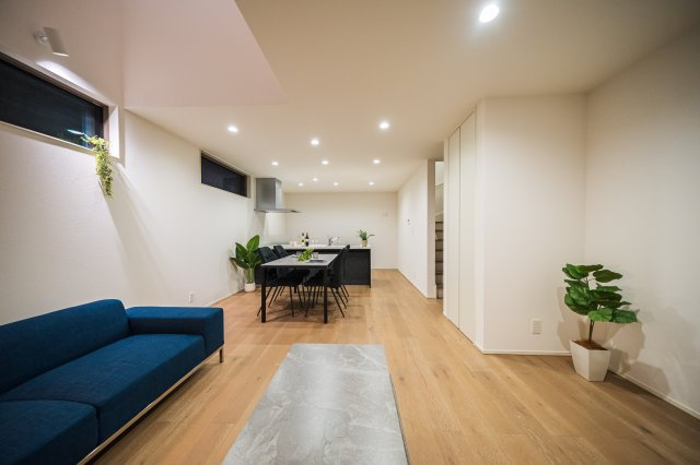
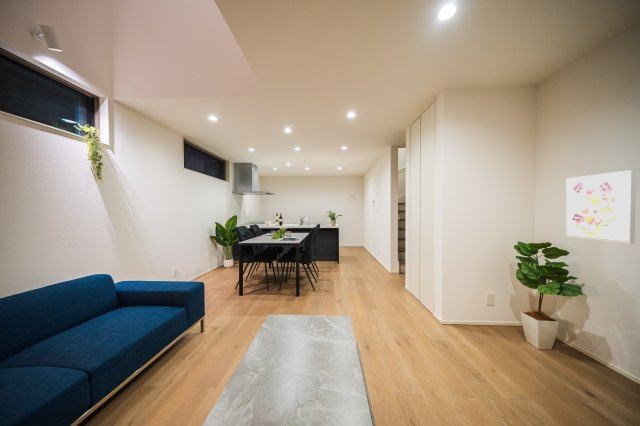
+ wall art [565,169,637,245]
